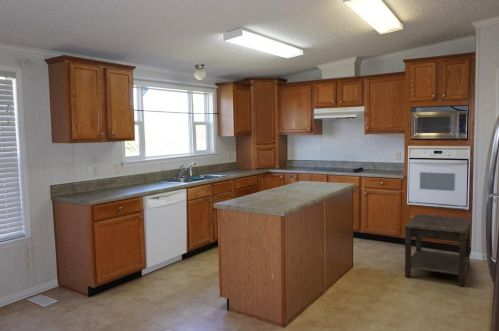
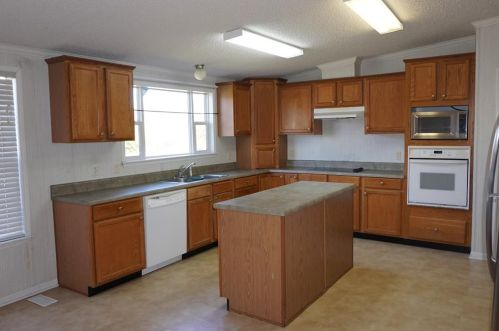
- side table [404,213,472,287]
